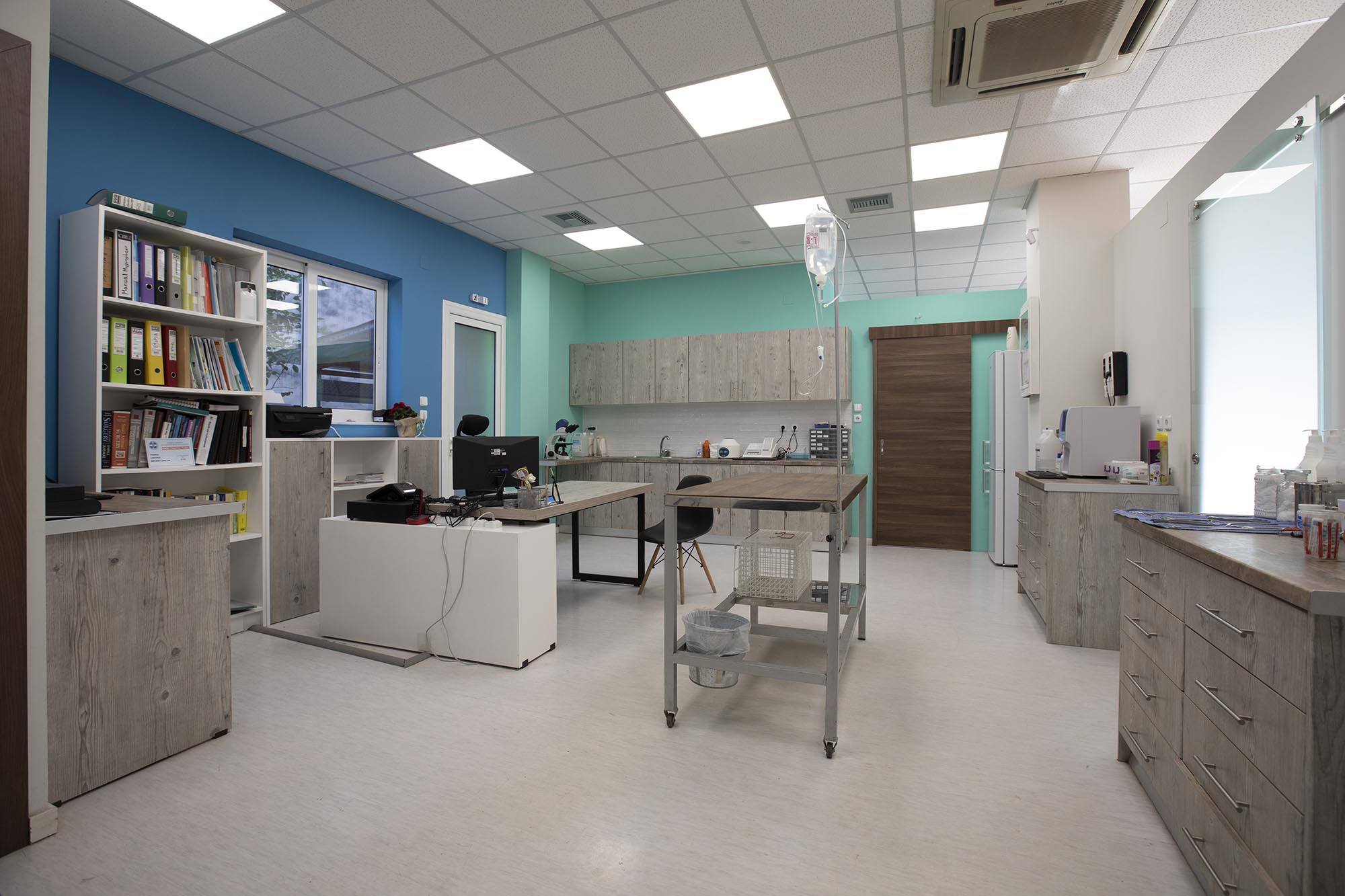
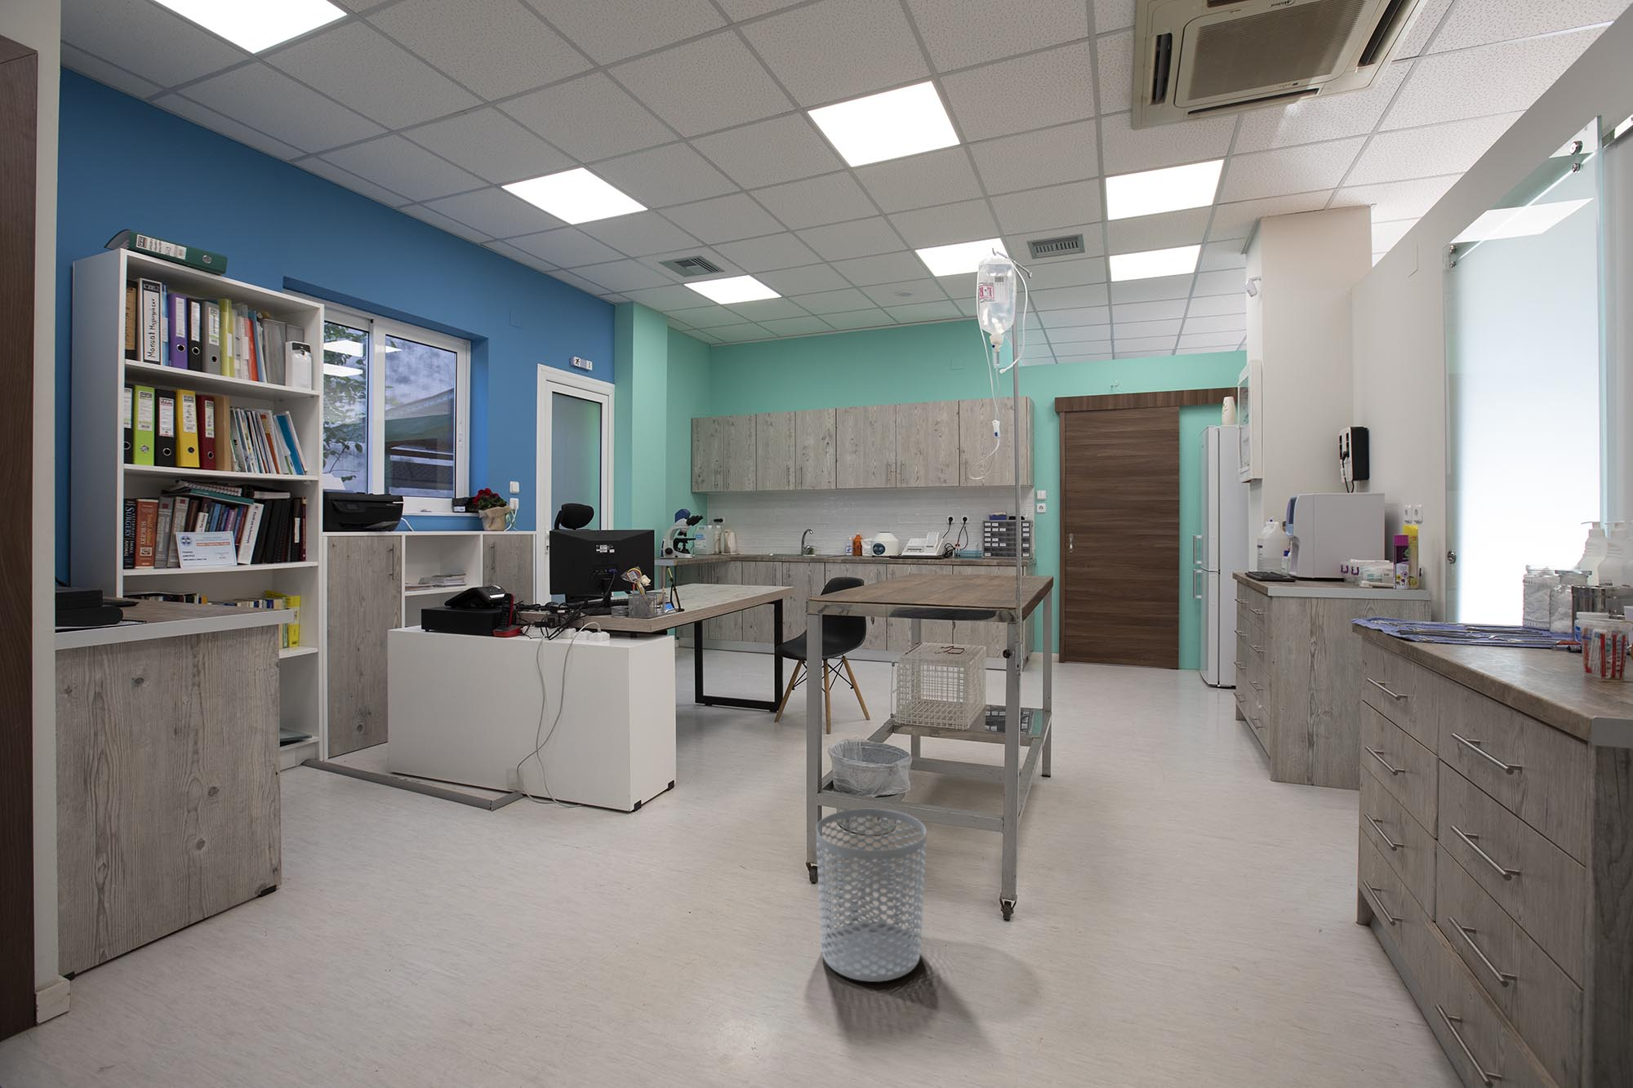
+ waste bin [816,807,926,982]
